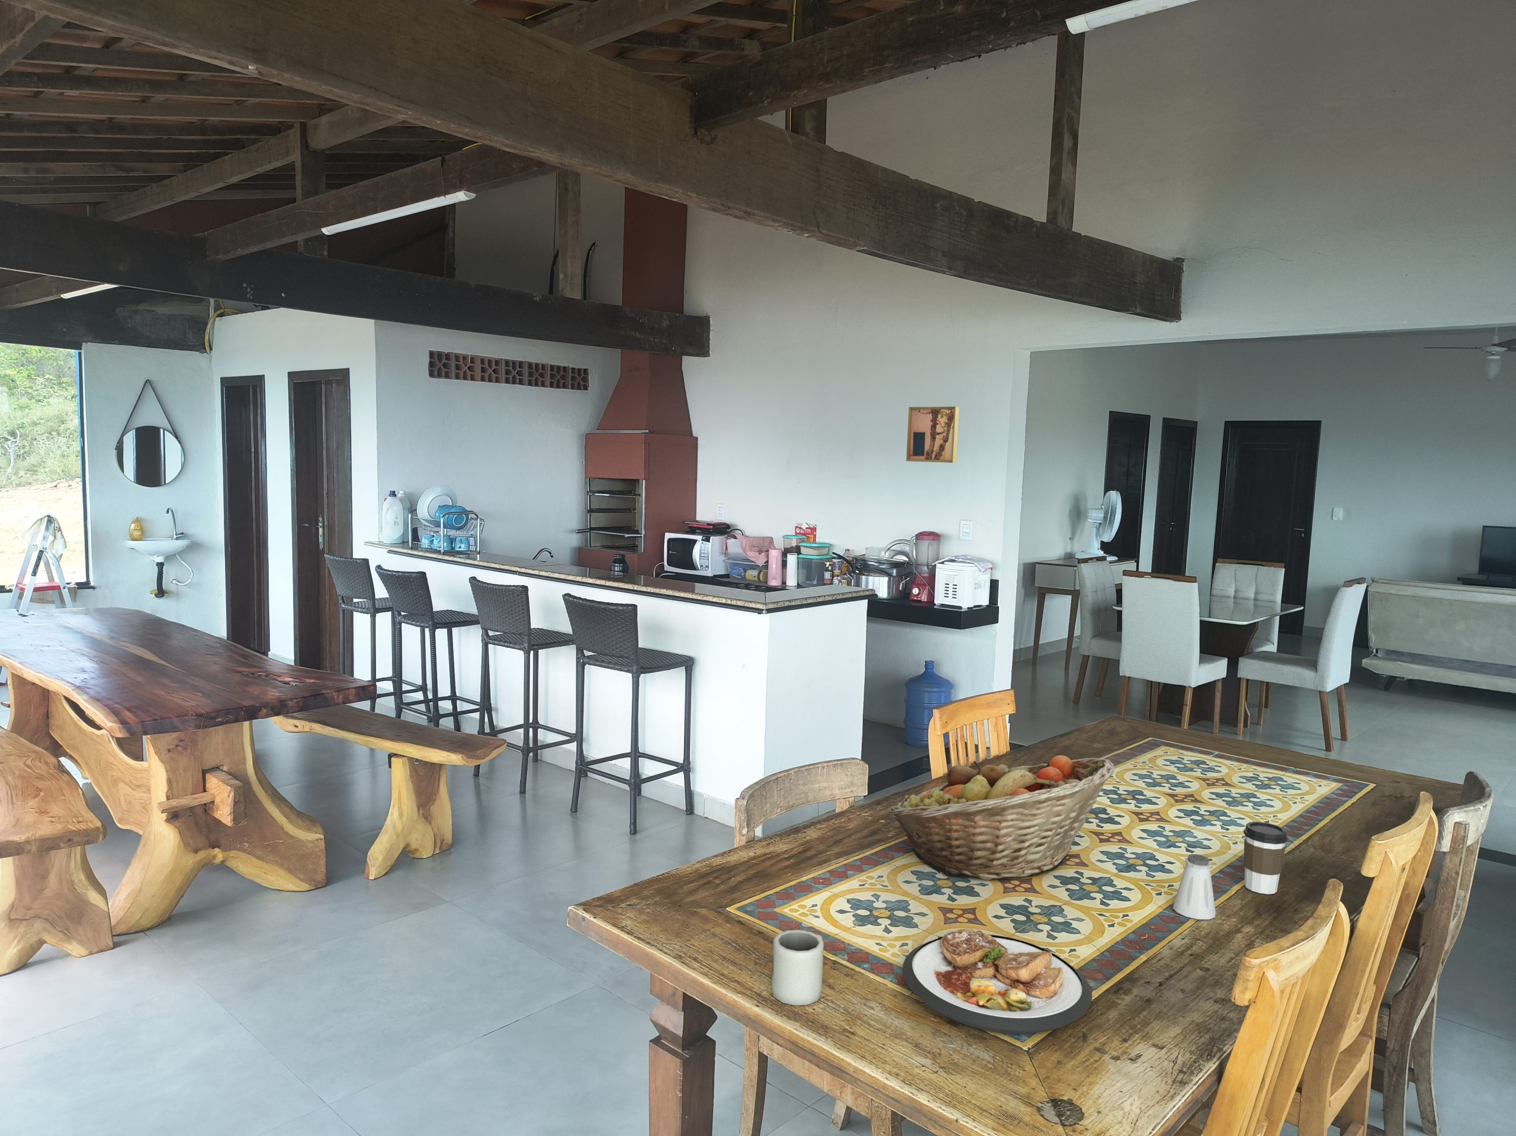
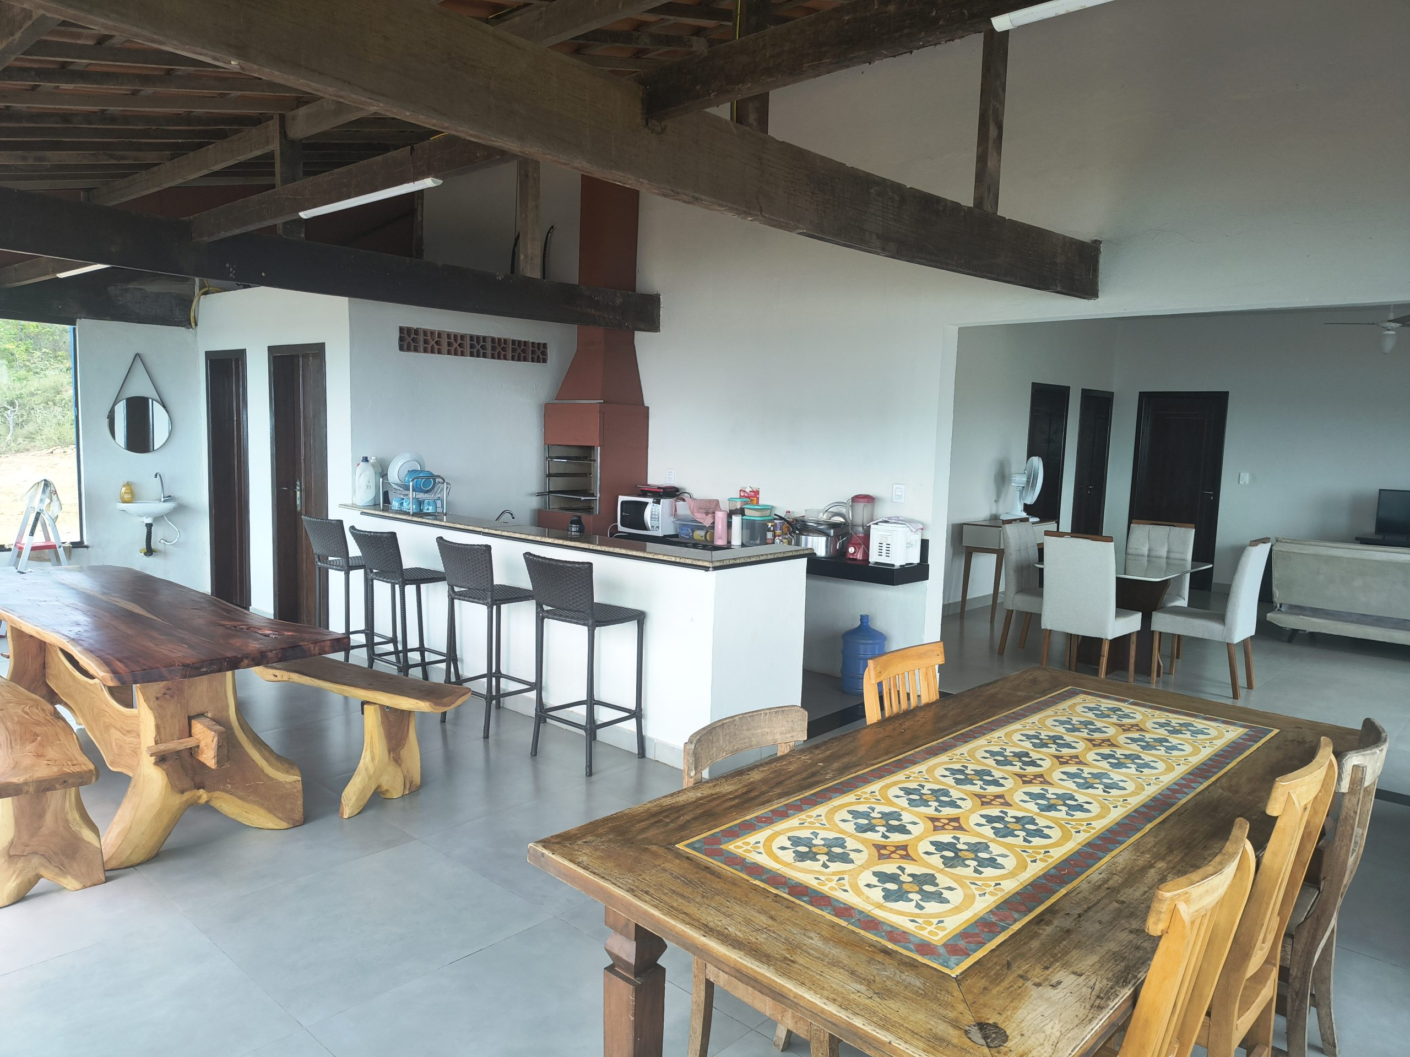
- cup [771,928,825,1006]
- plate [902,927,1092,1035]
- coffee cup [1243,821,1288,895]
- saltshaker [1172,853,1216,920]
- wall art [906,406,960,463]
- fruit basket [888,755,1115,881]
